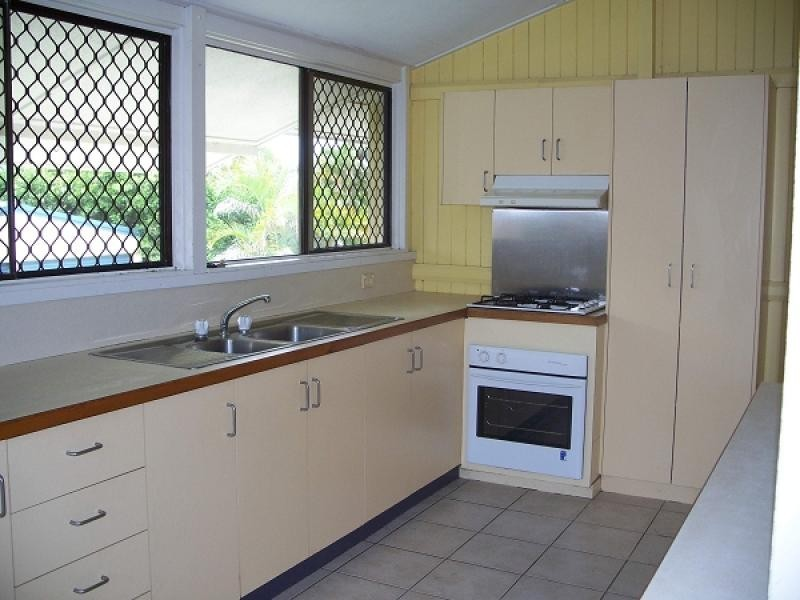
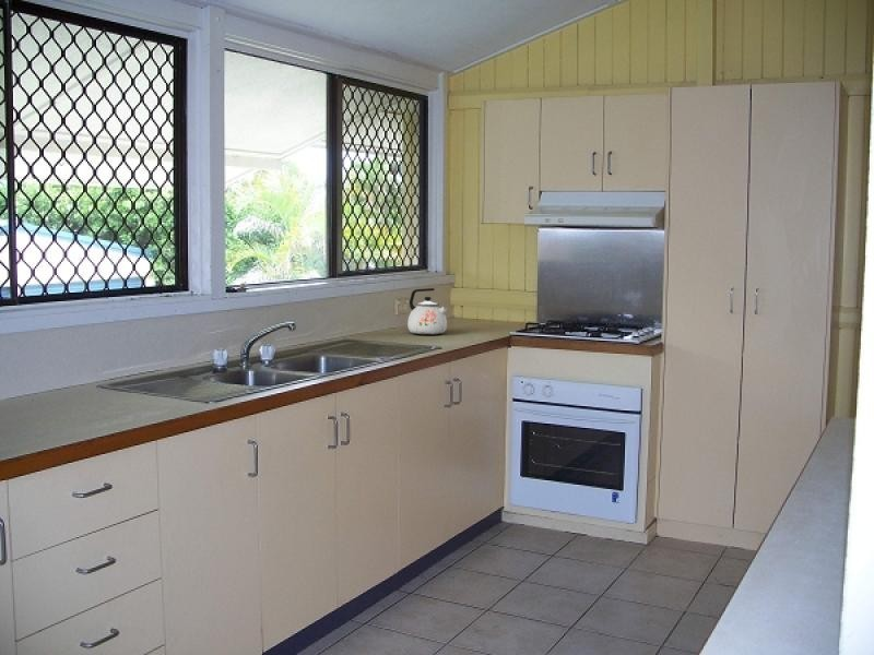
+ kettle [406,287,448,335]
